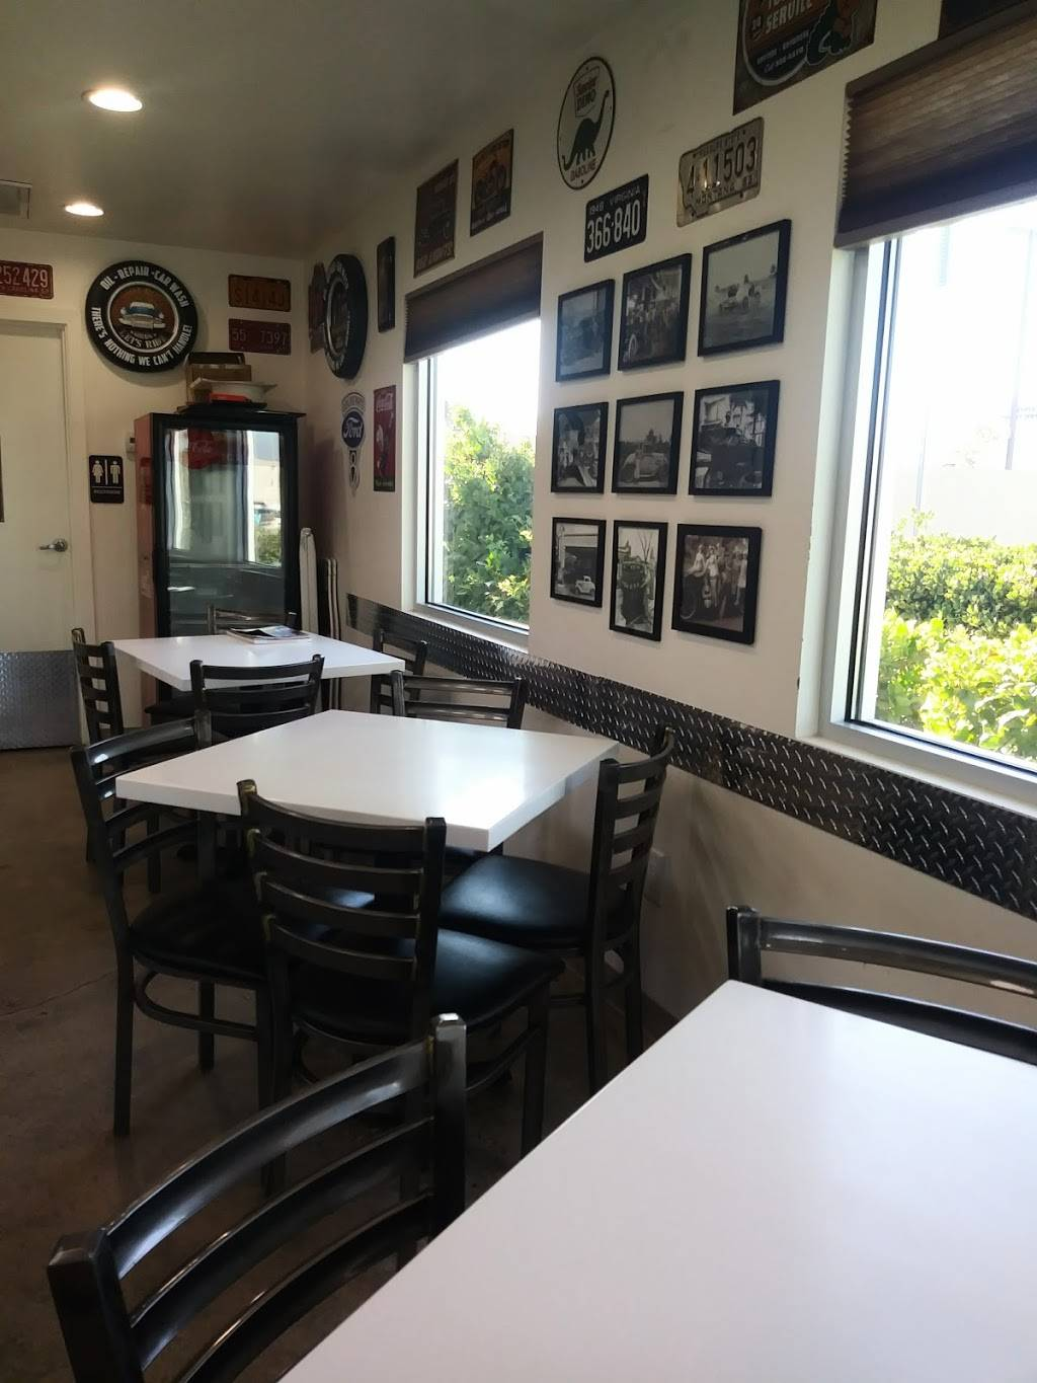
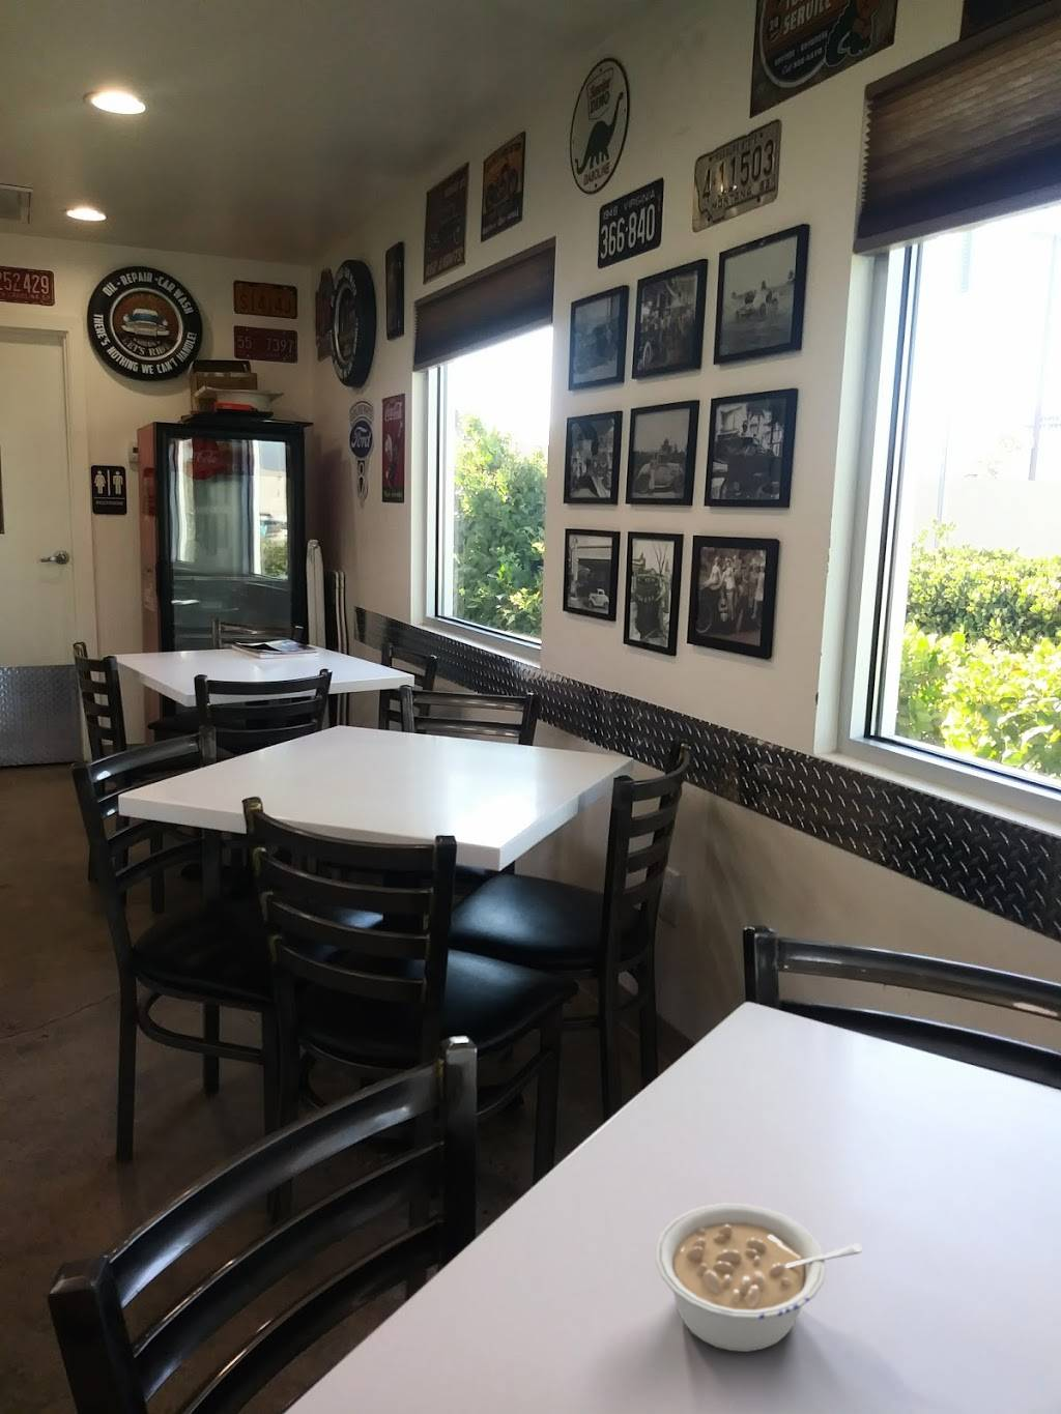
+ legume [655,1202,863,1353]
